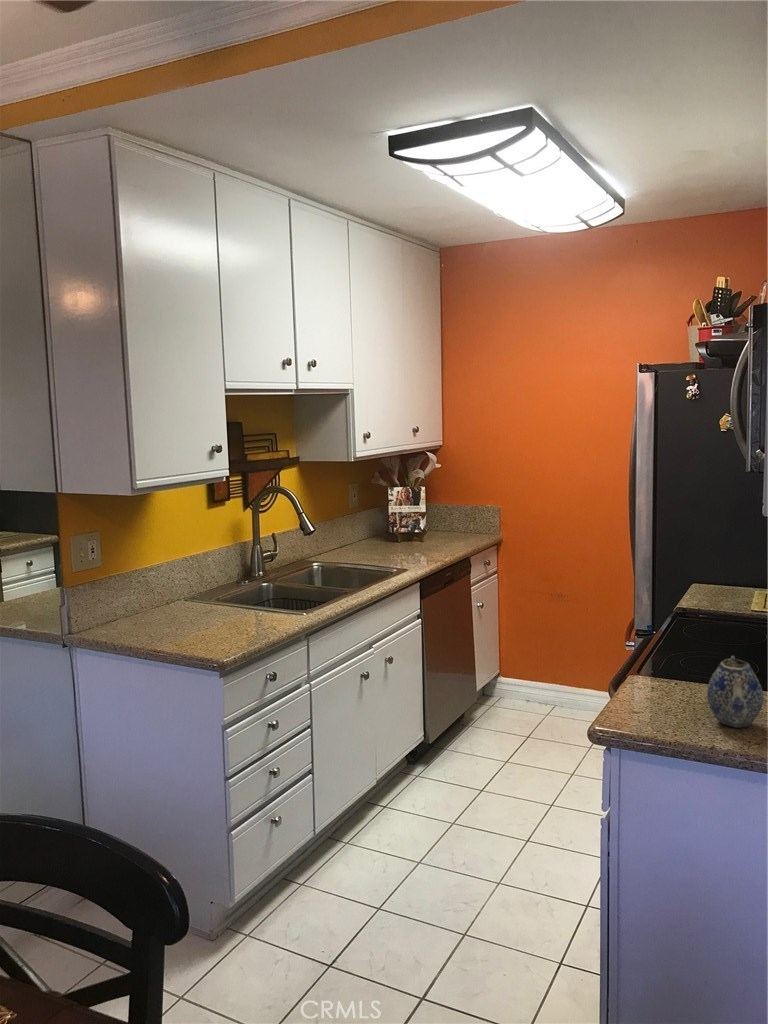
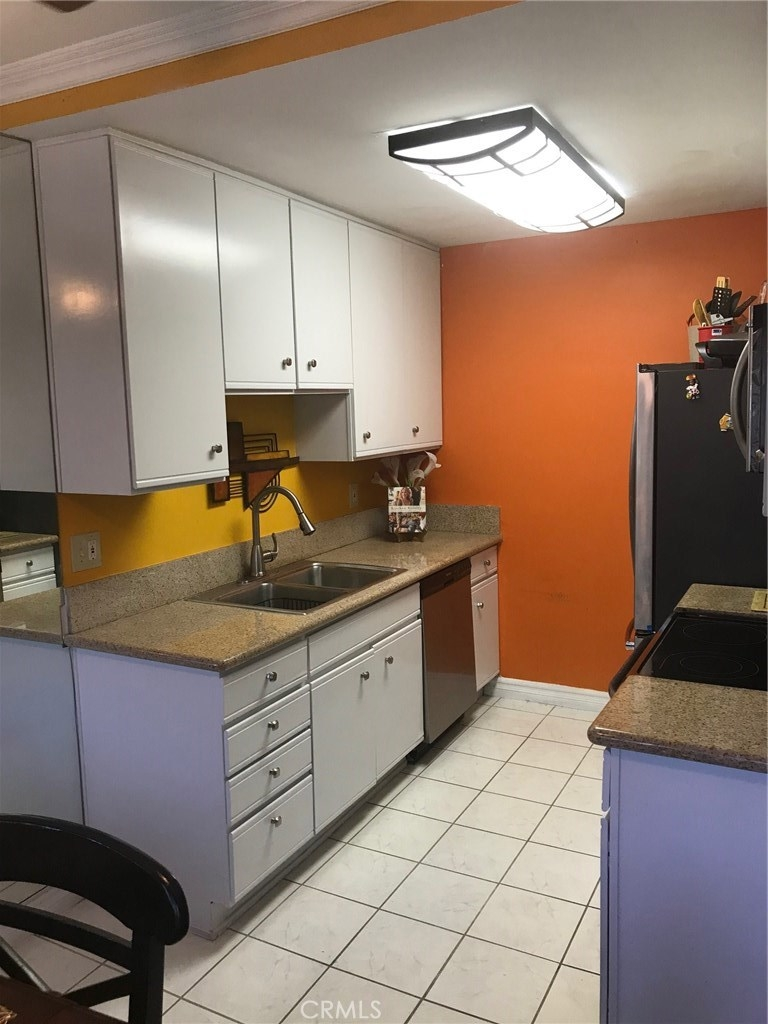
- teapot [706,655,764,729]
